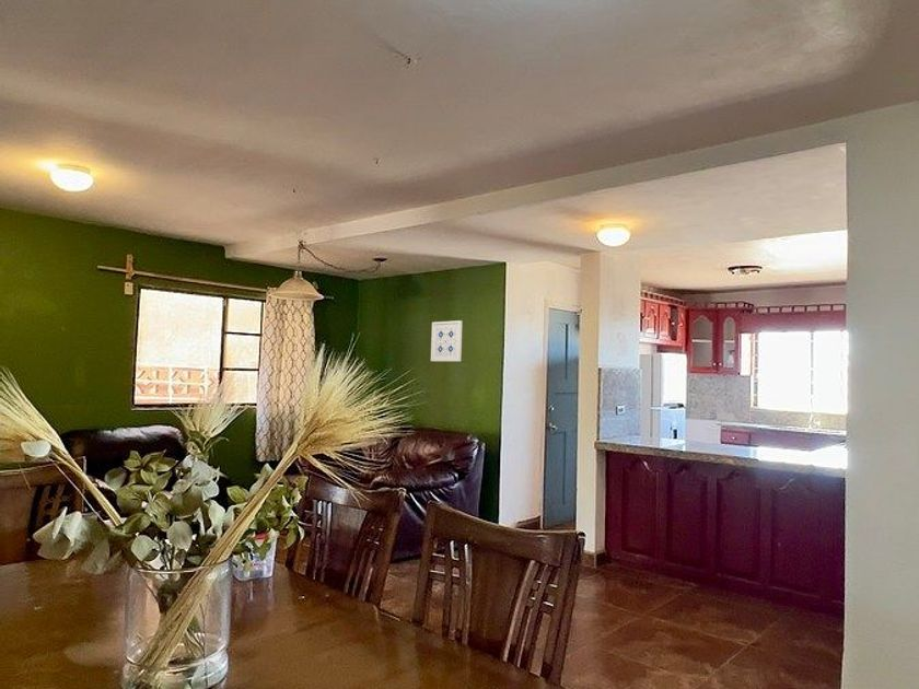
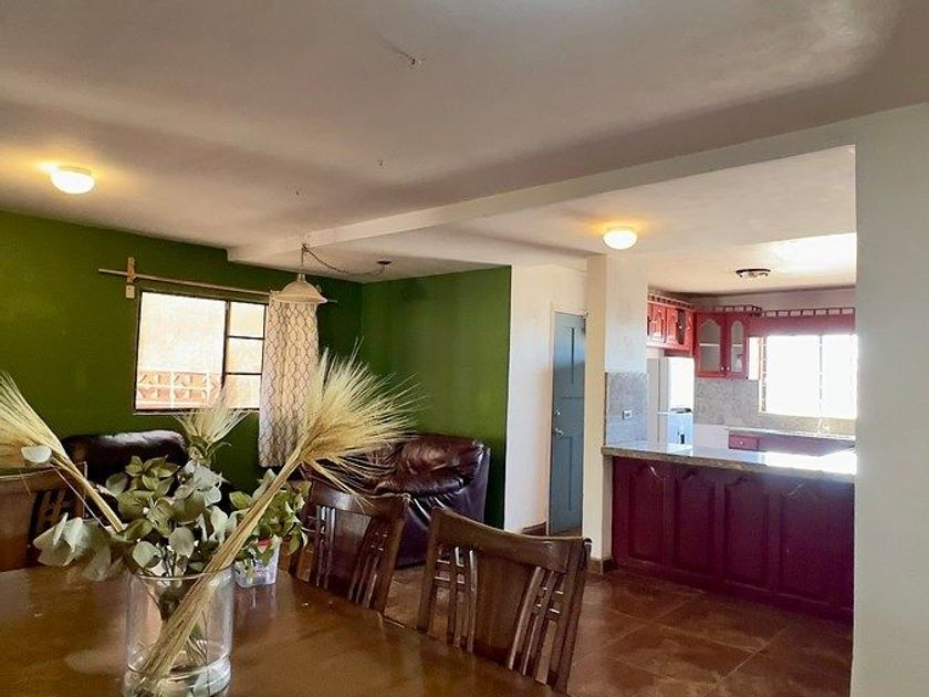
- wall art [430,319,464,362]
